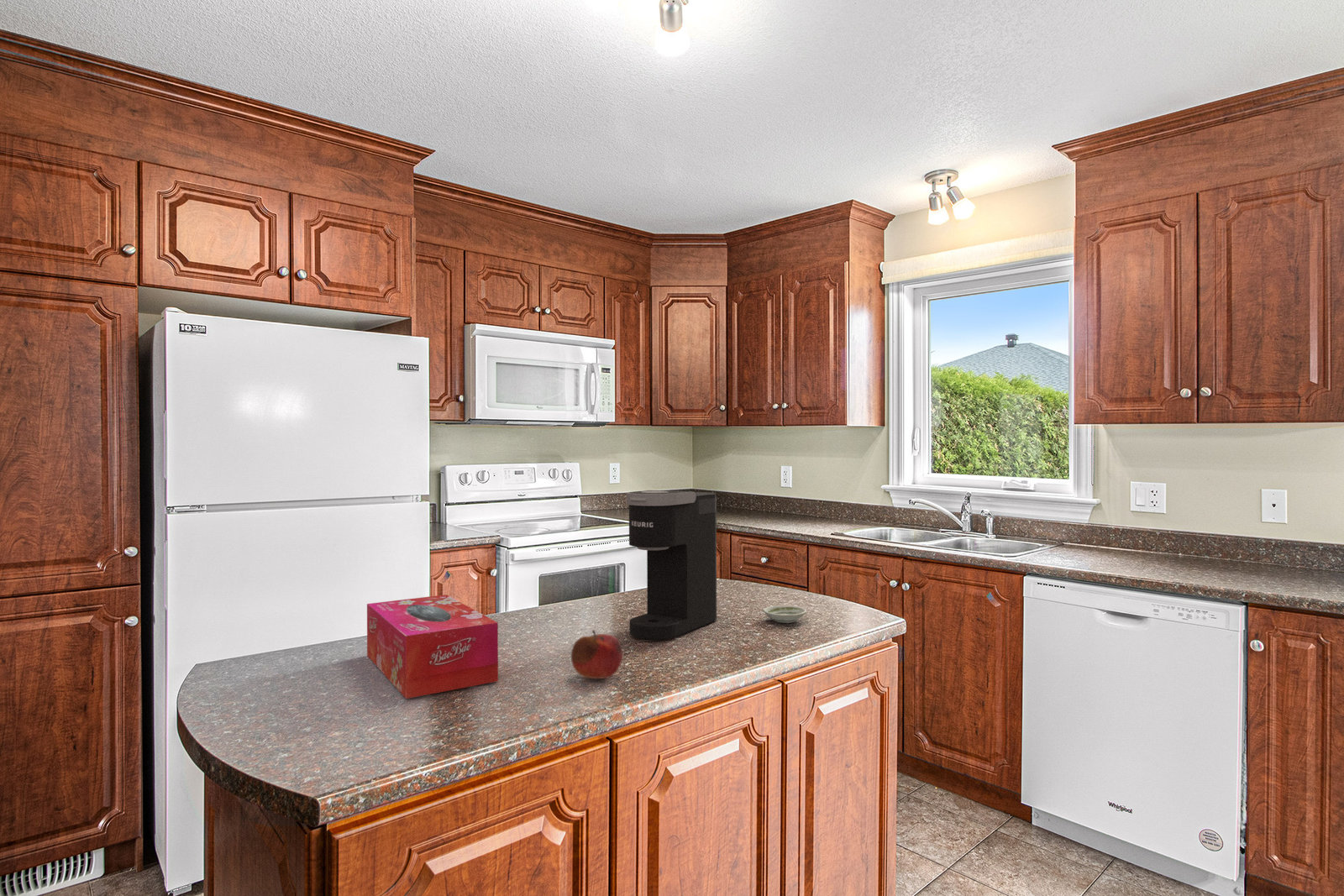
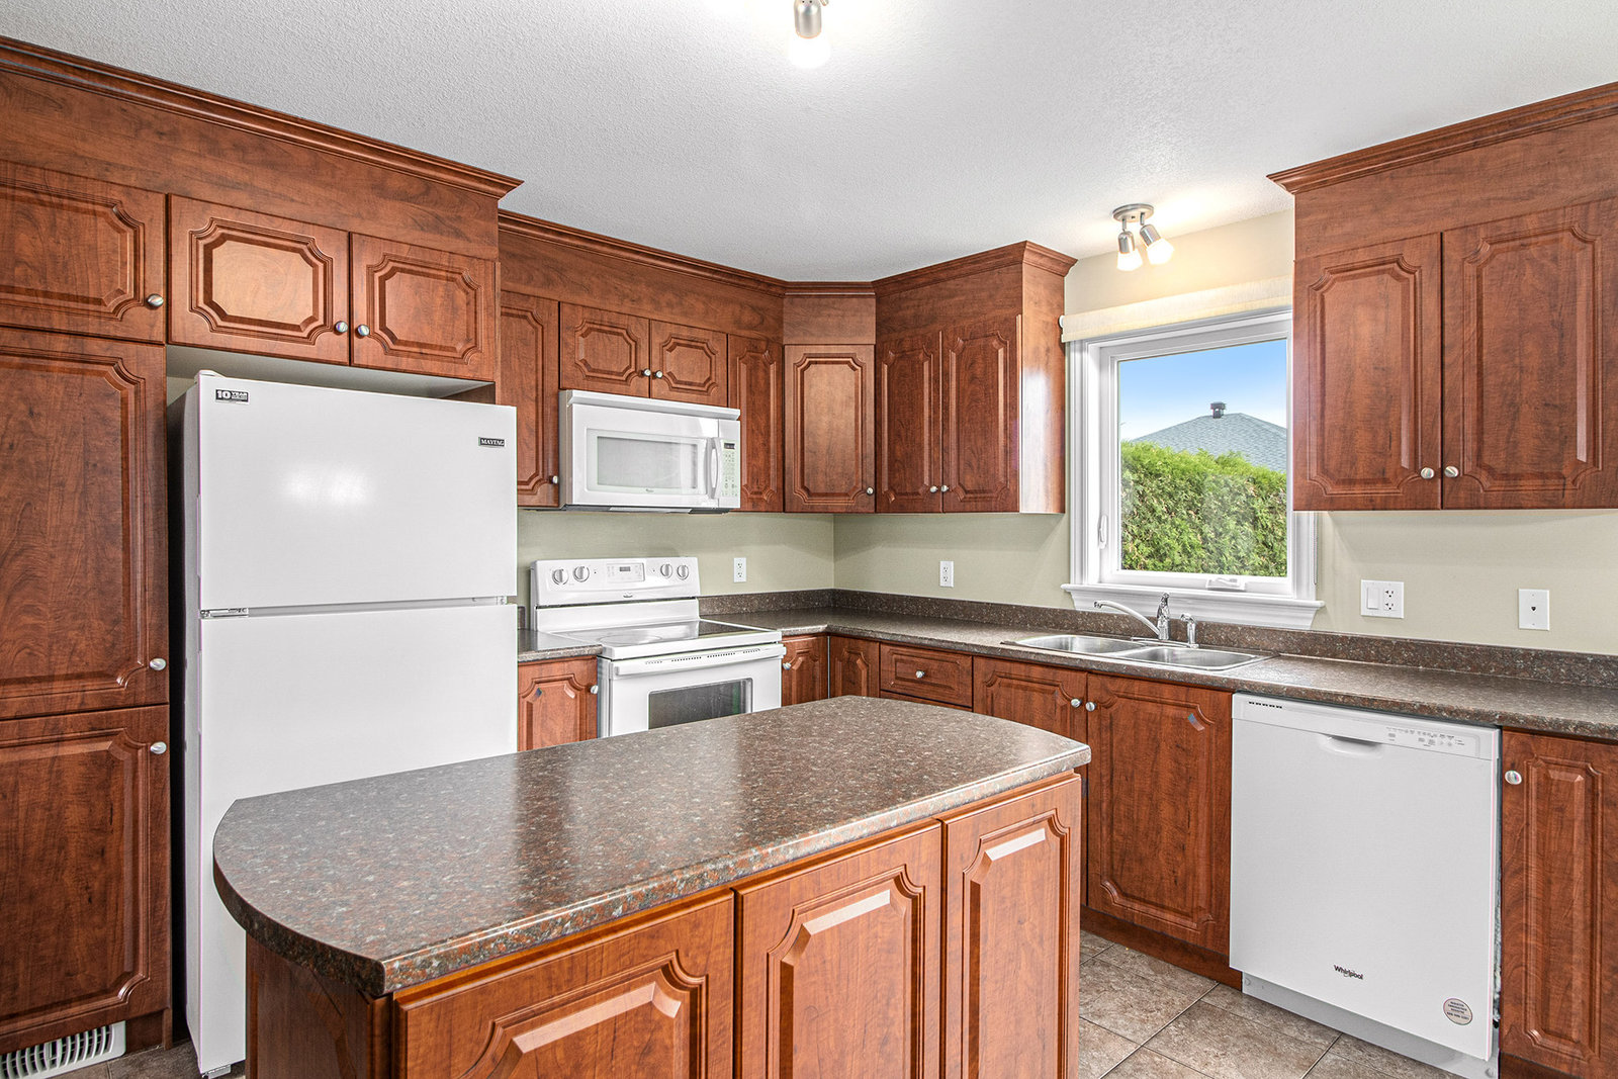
- fruit [570,629,623,679]
- saucer [763,605,807,624]
- tissue box [366,594,499,700]
- coffee maker [626,490,717,641]
